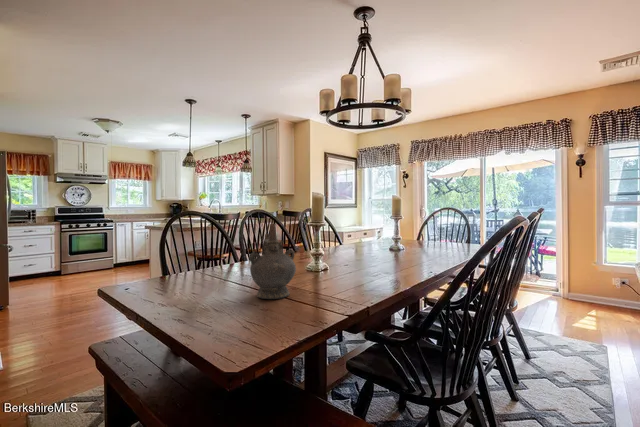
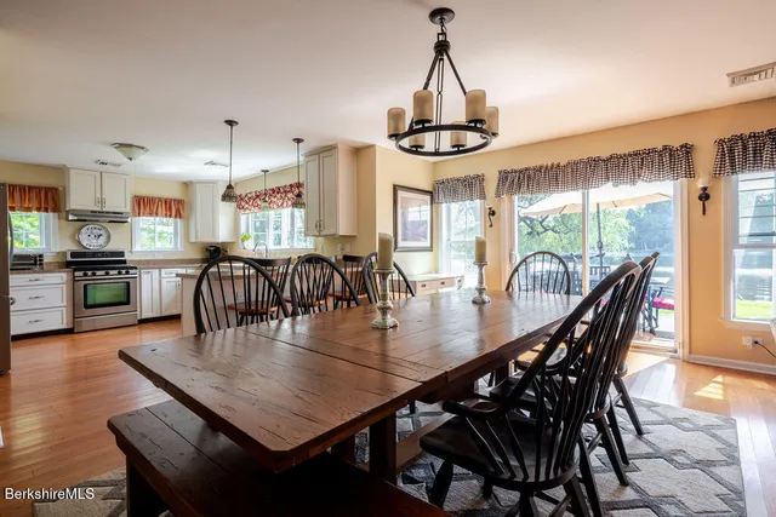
- ceremonial vessel [248,223,297,300]
